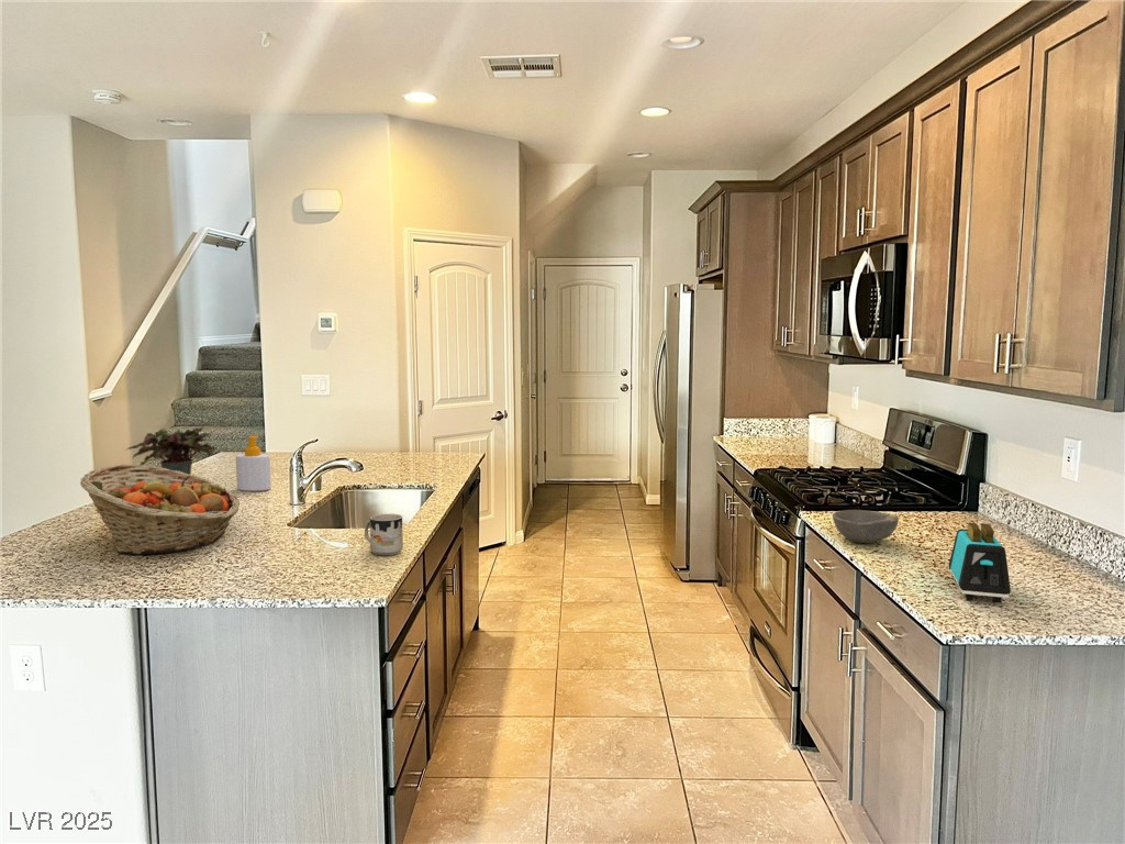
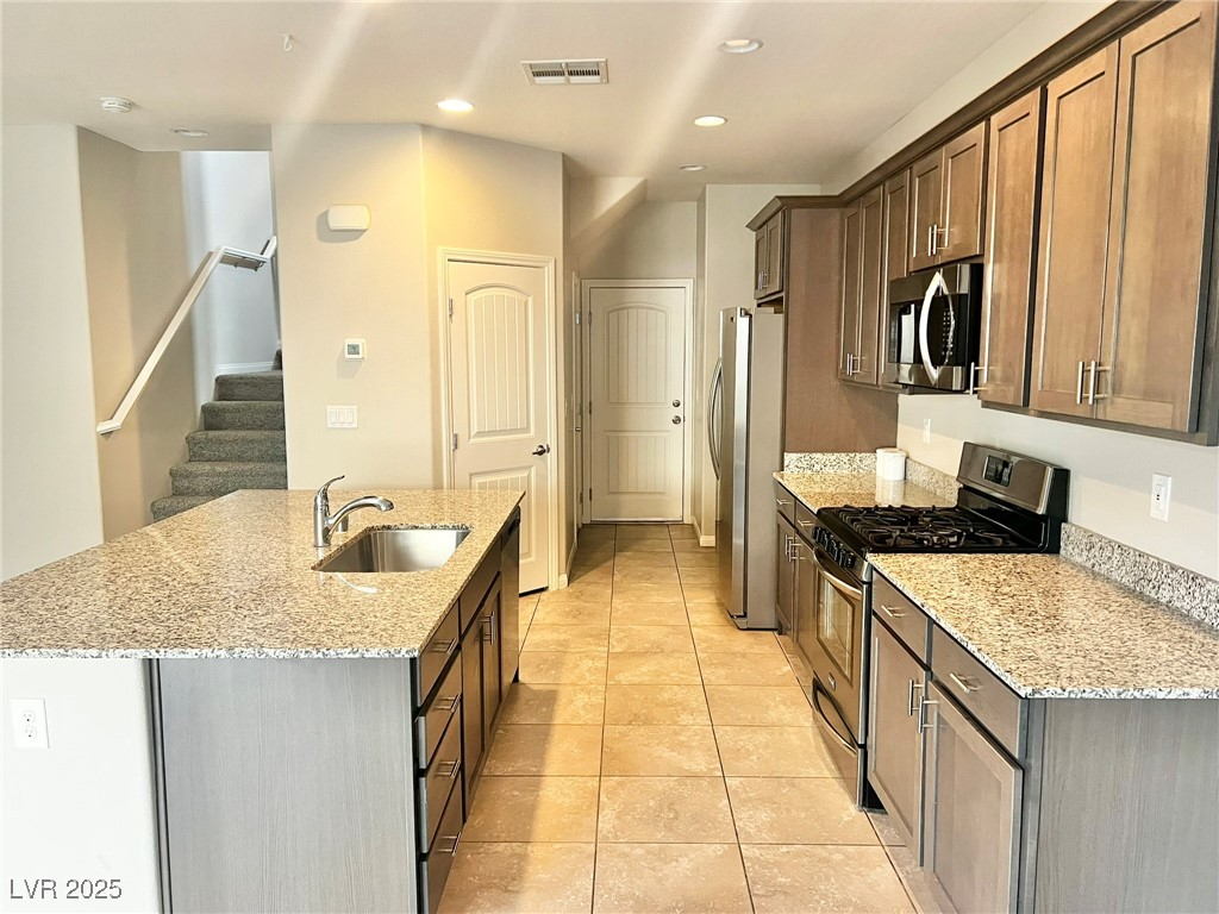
- toaster [948,521,1012,604]
- soap bottle [235,435,272,492]
- potted plant [124,425,218,475]
- bowl [832,509,900,544]
- fruit basket [79,464,241,556]
- mug [364,512,404,556]
